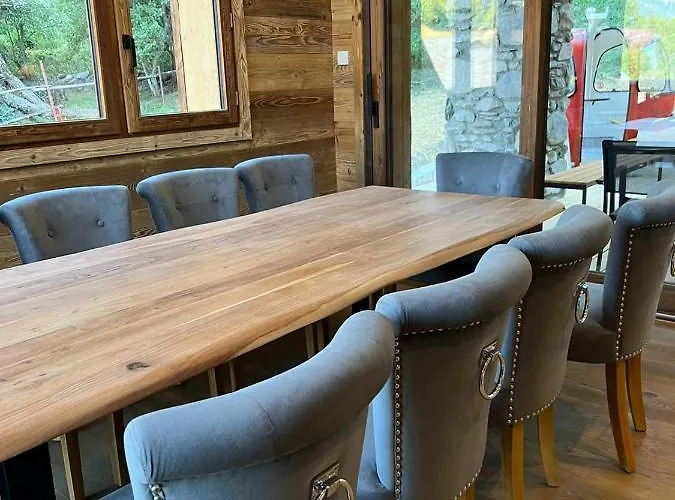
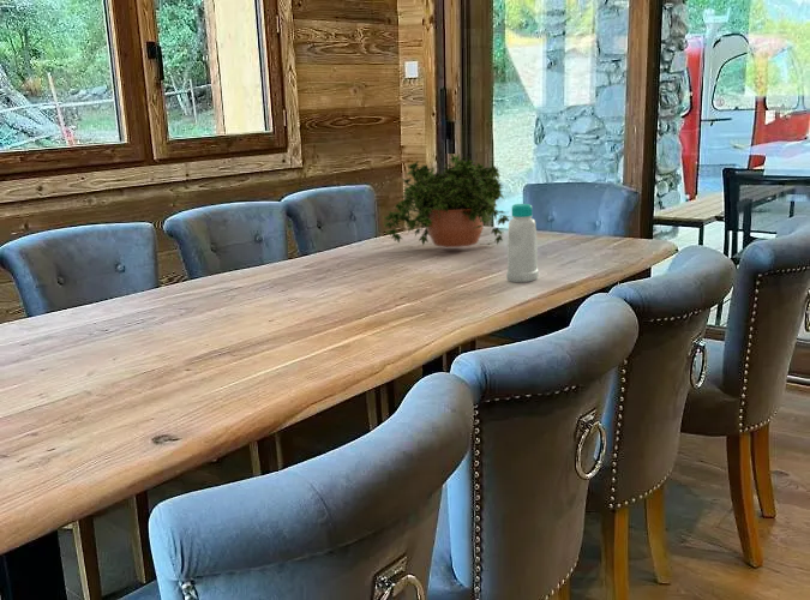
+ potted plant [382,151,511,248]
+ bottle [505,203,540,283]
